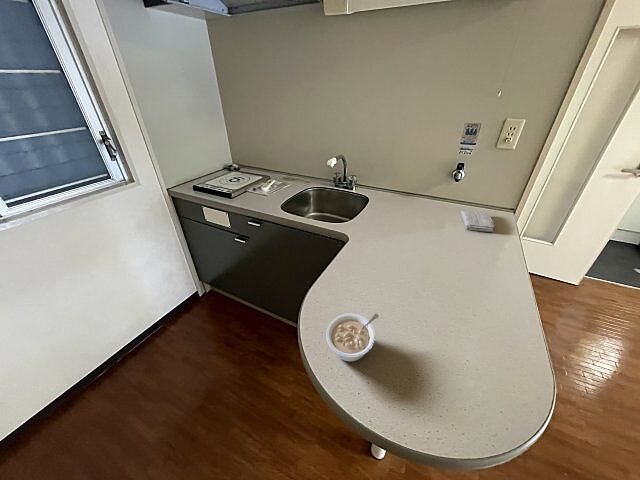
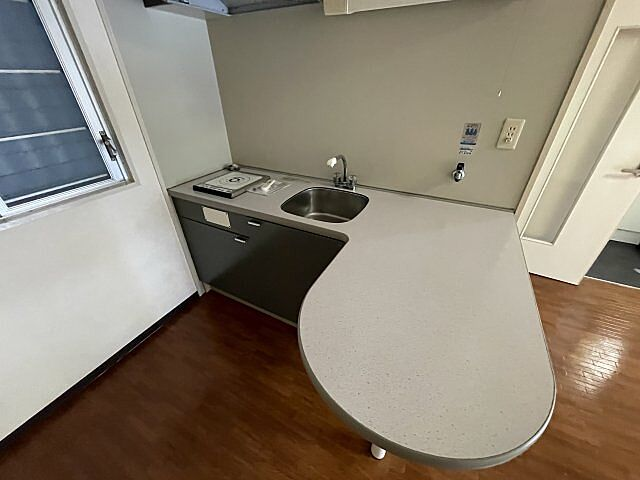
- washcloth [460,210,495,233]
- legume [325,313,380,362]
